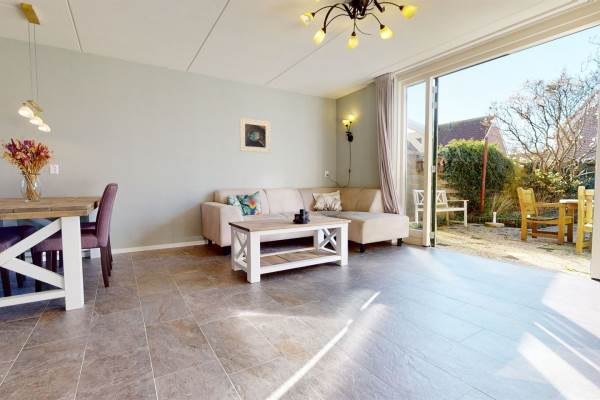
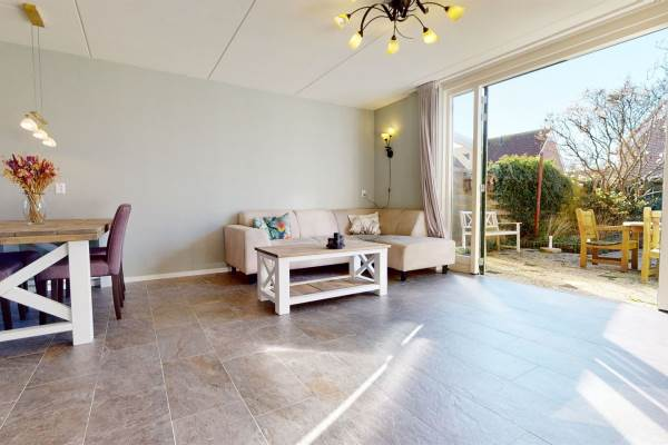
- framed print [239,117,271,154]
